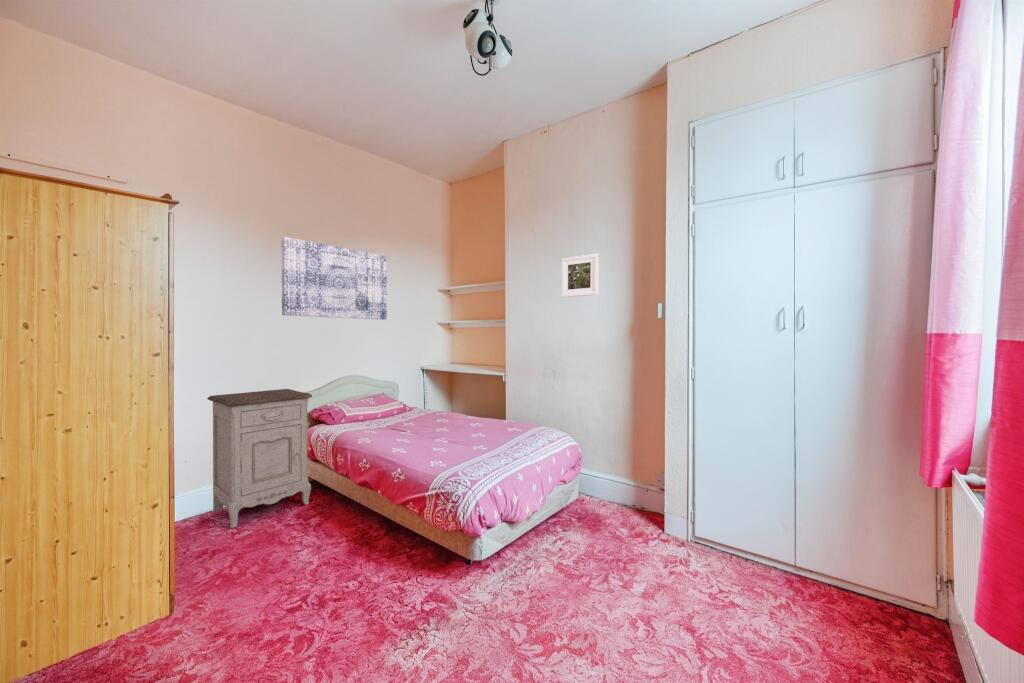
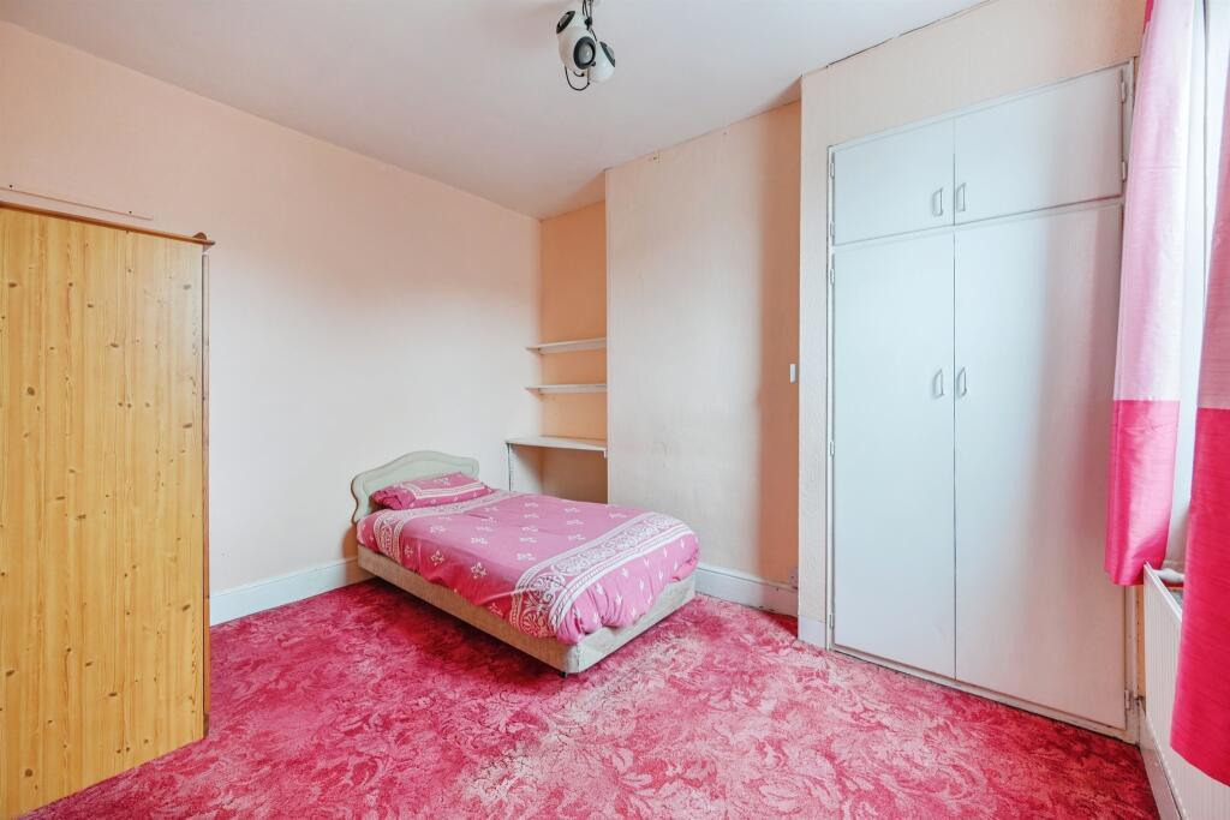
- wall art [281,236,388,321]
- nightstand [207,388,313,529]
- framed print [561,253,599,298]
